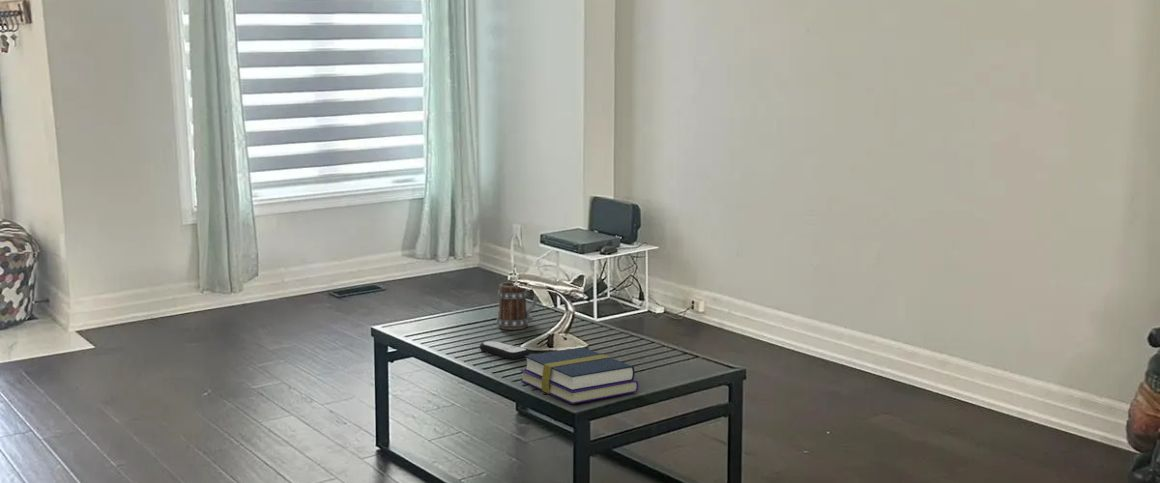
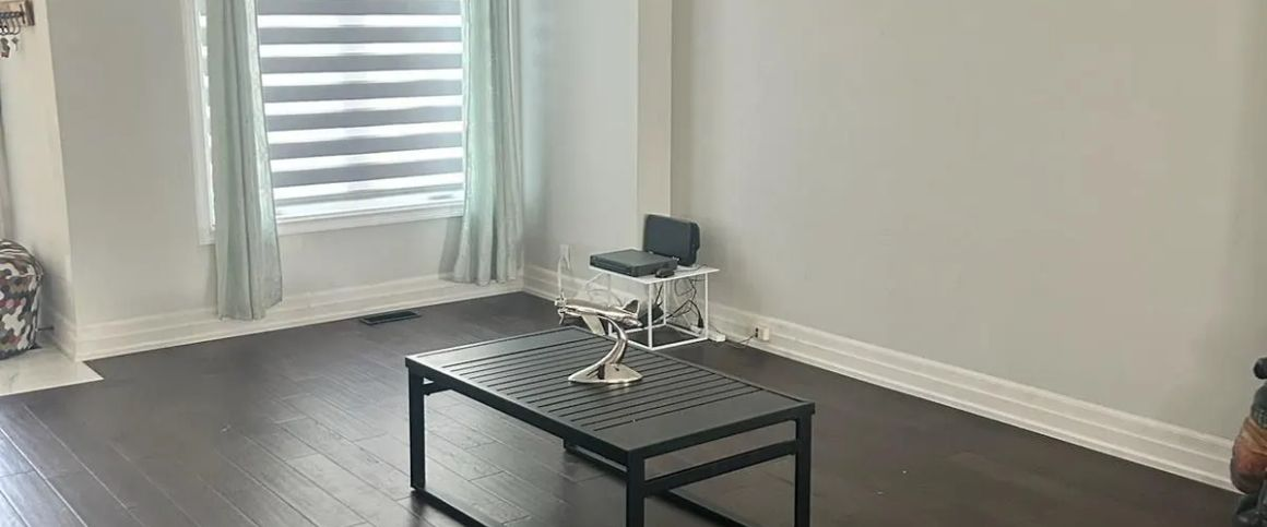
- remote control [479,340,531,360]
- mug [496,281,539,331]
- book [520,346,640,405]
